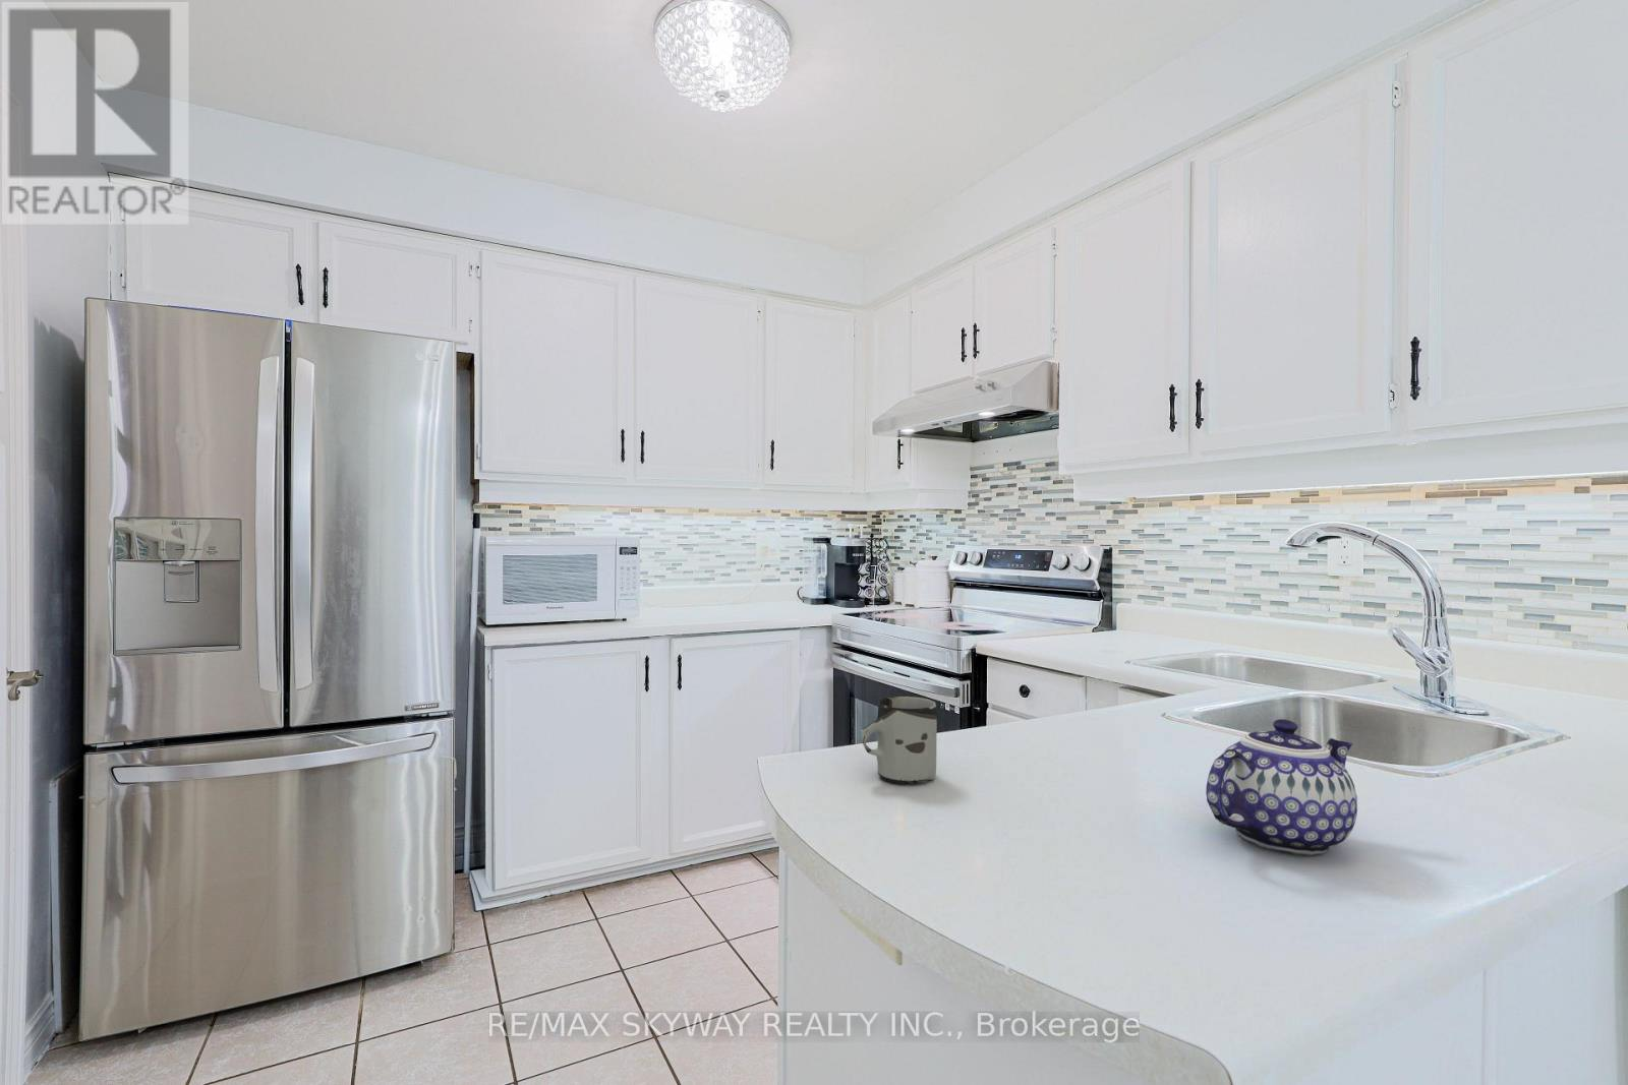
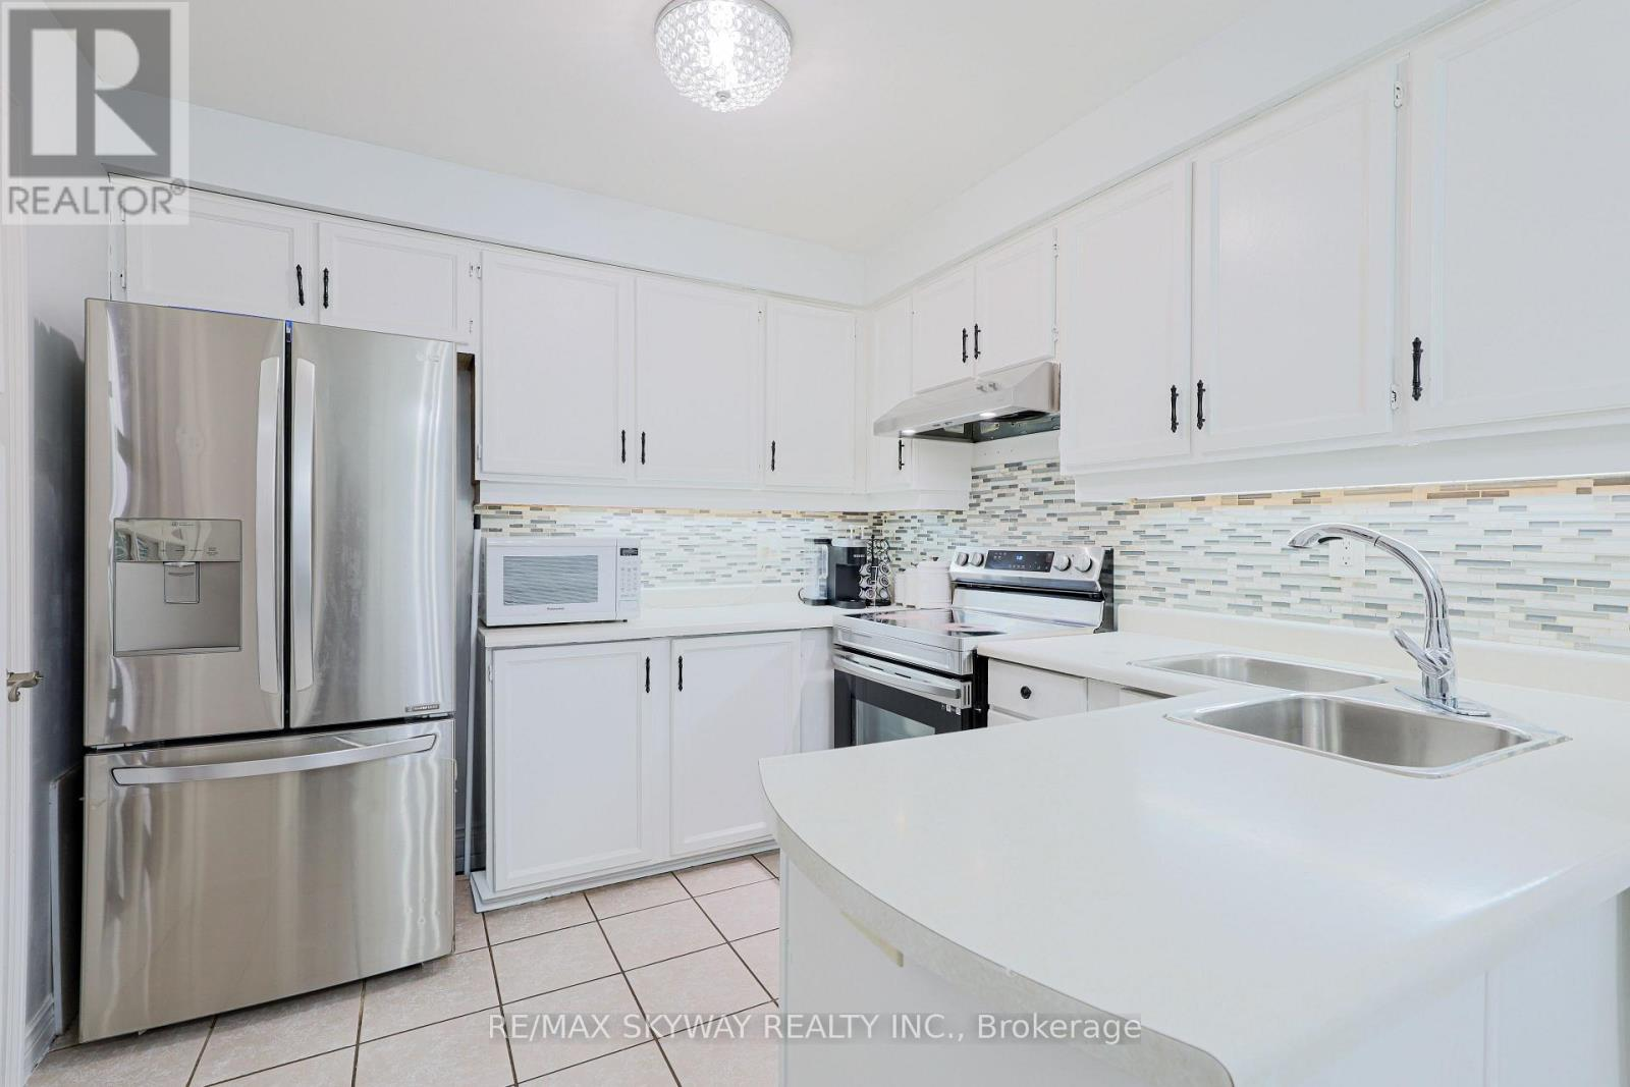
- teapot [1205,718,1358,856]
- cup [860,695,938,785]
